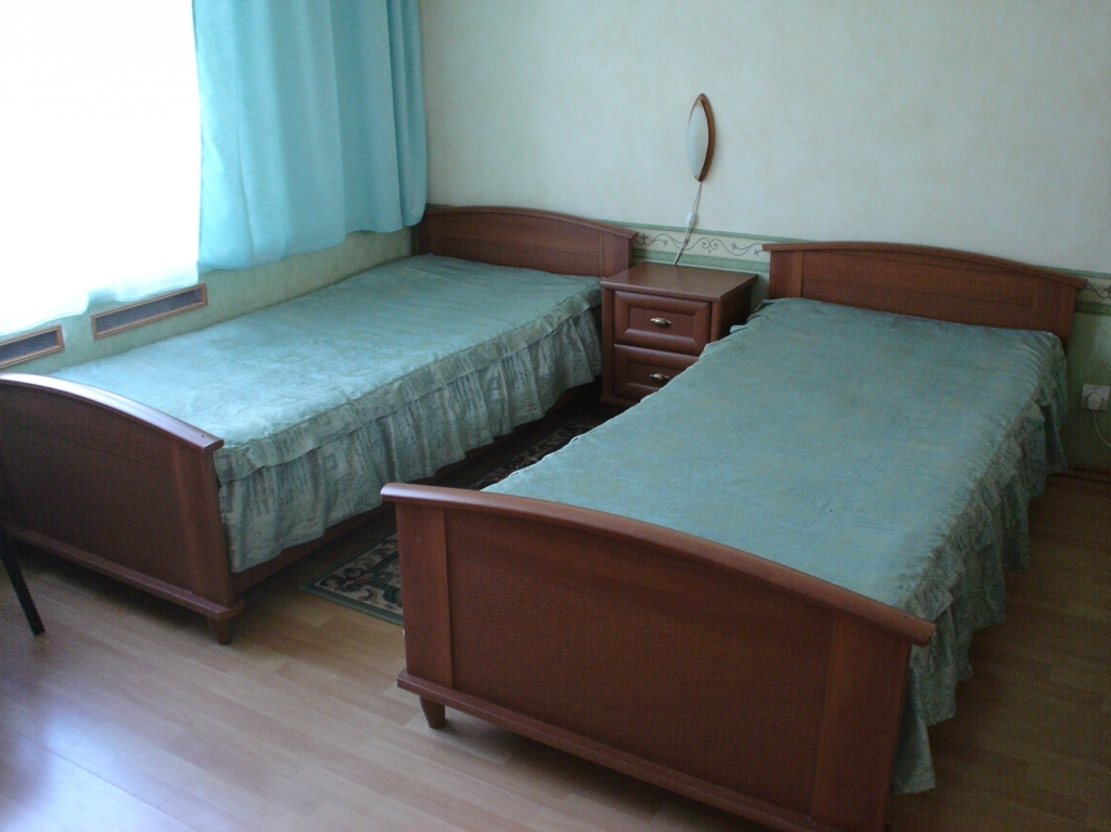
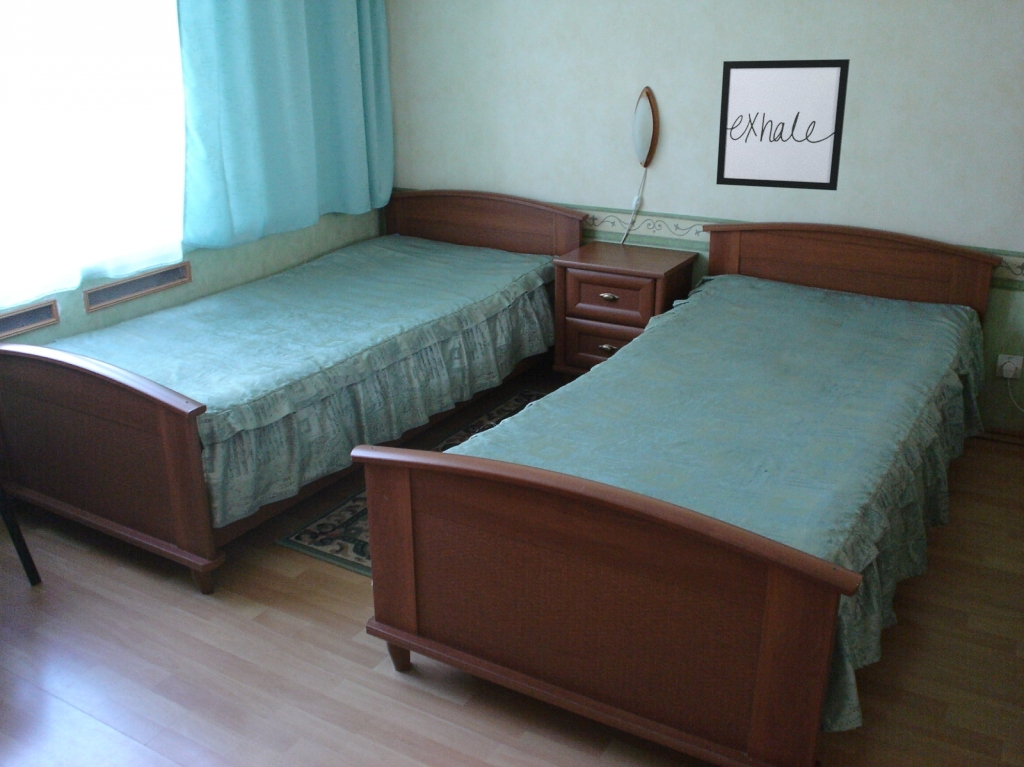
+ wall art [715,58,851,192]
